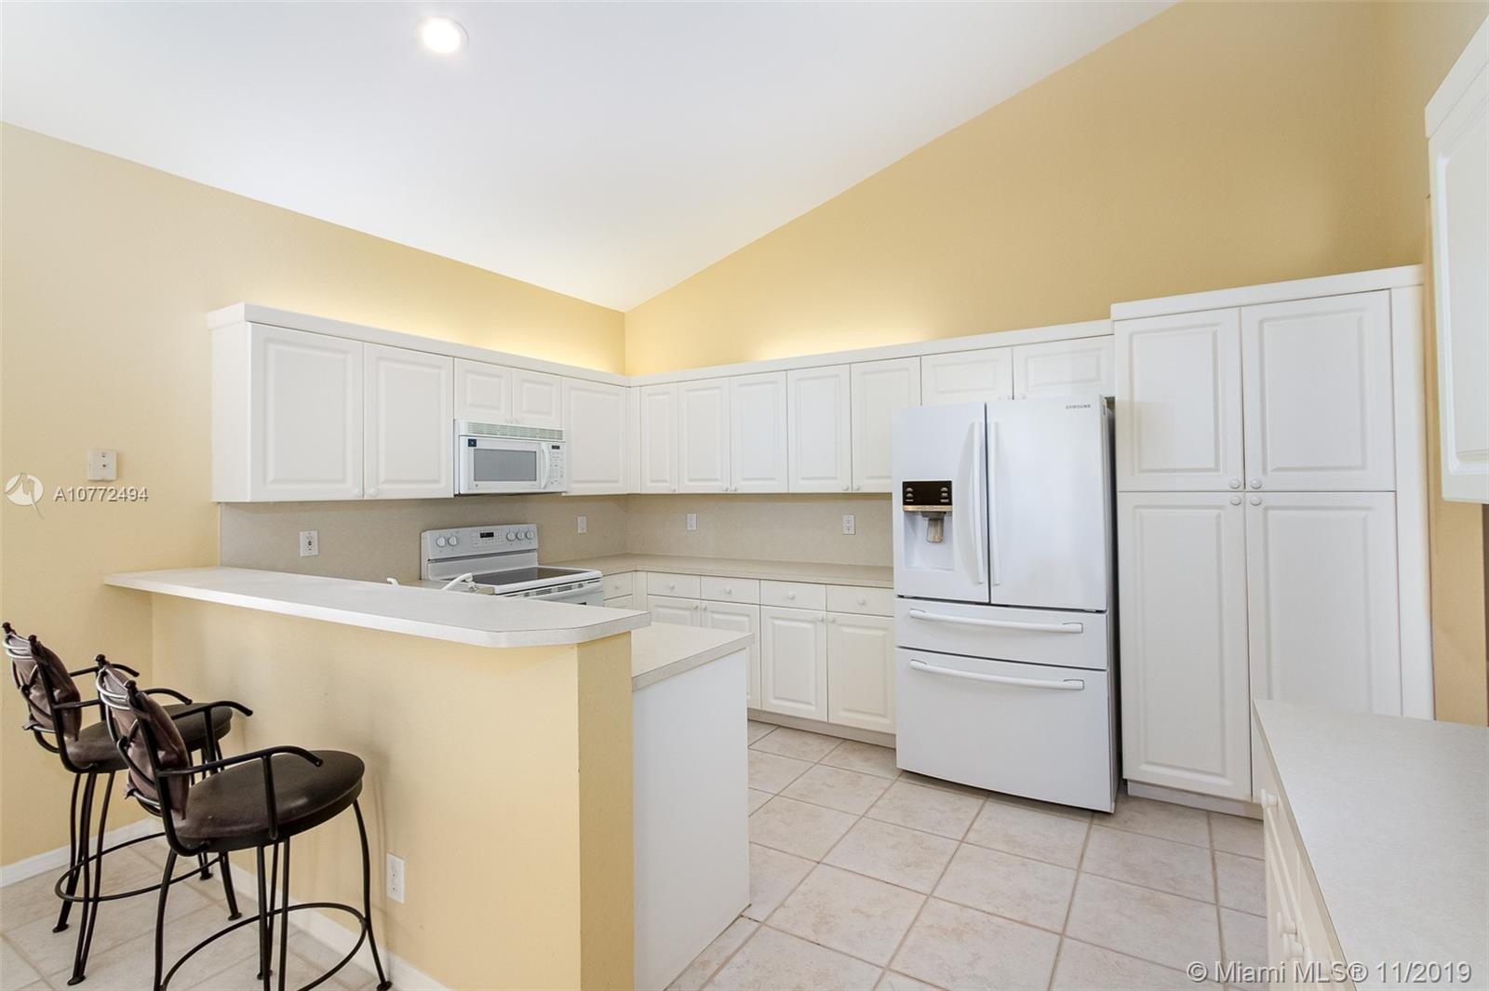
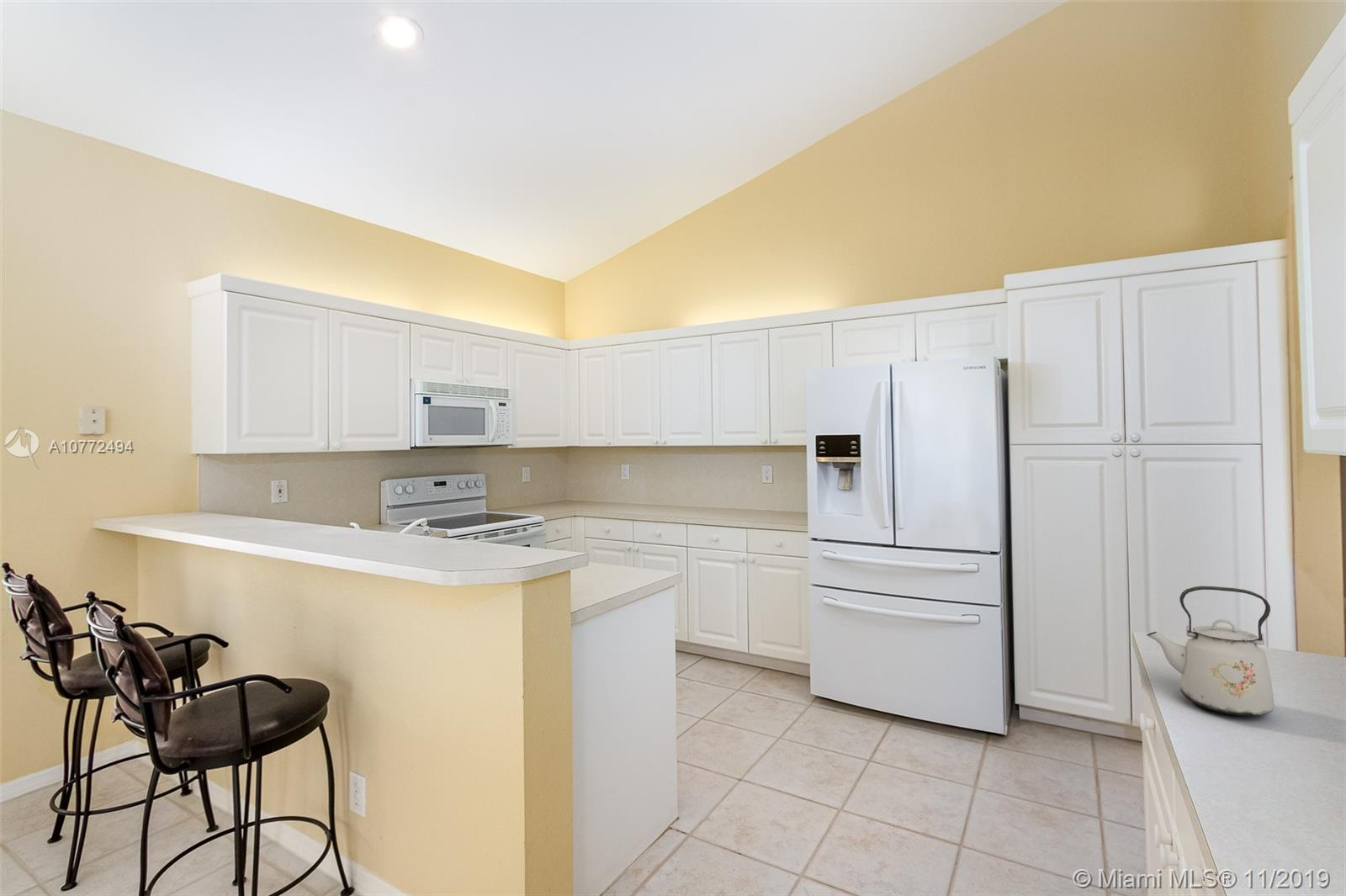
+ kettle [1146,586,1275,718]
